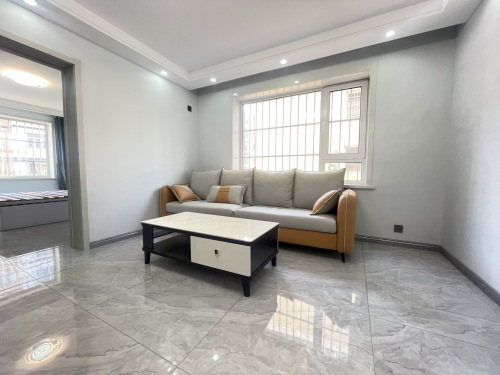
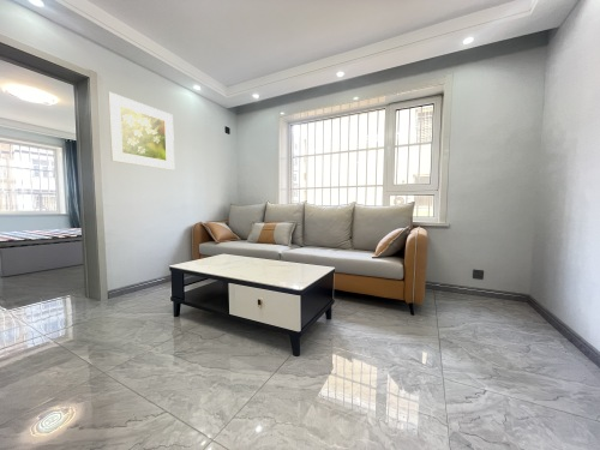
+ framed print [107,91,175,172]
